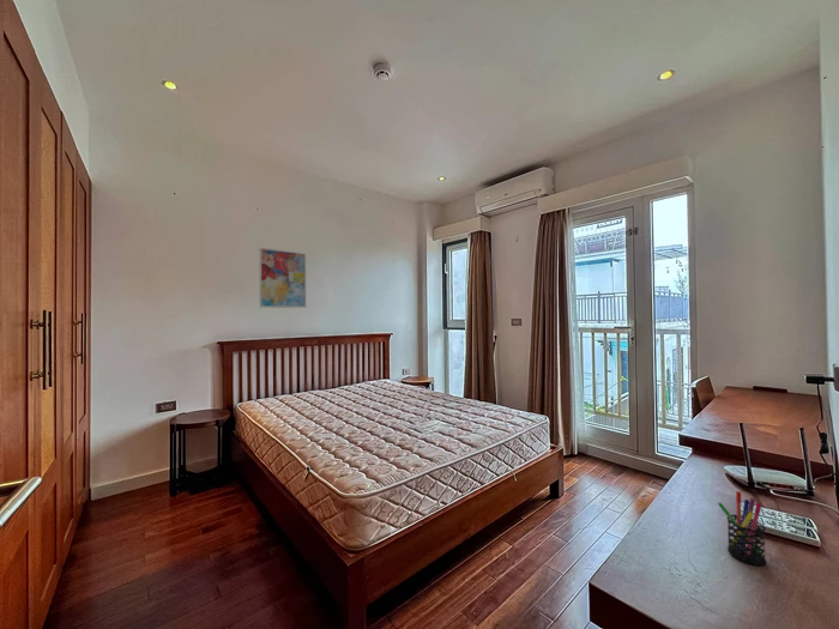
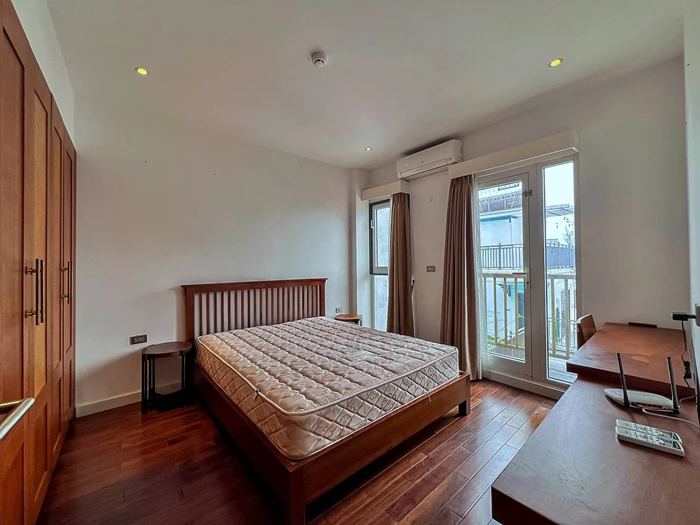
- pen holder [717,490,767,567]
- wall art [258,247,308,309]
